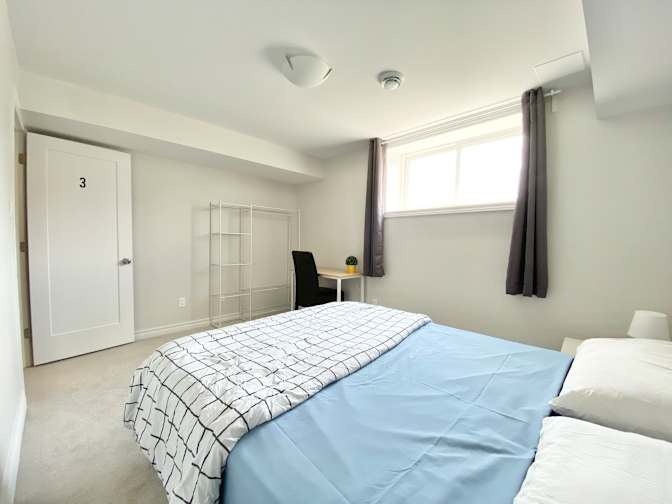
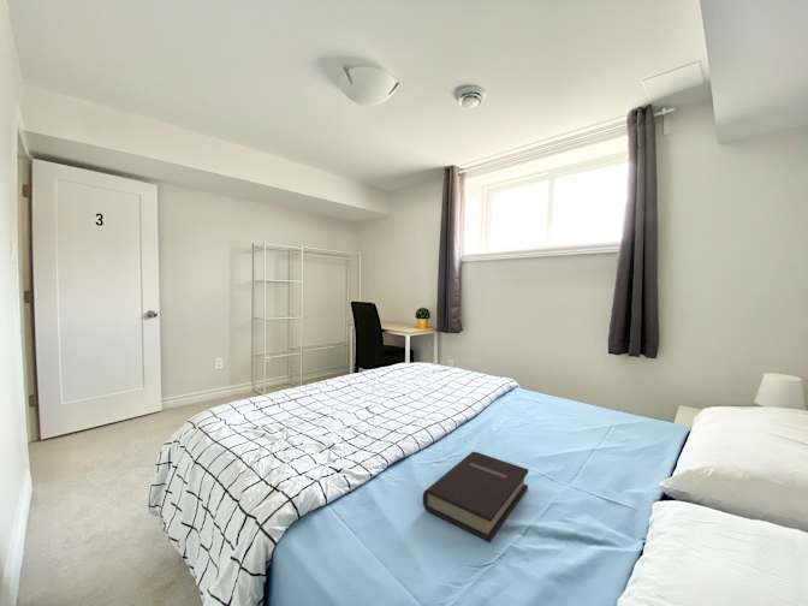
+ book [421,451,529,543]
